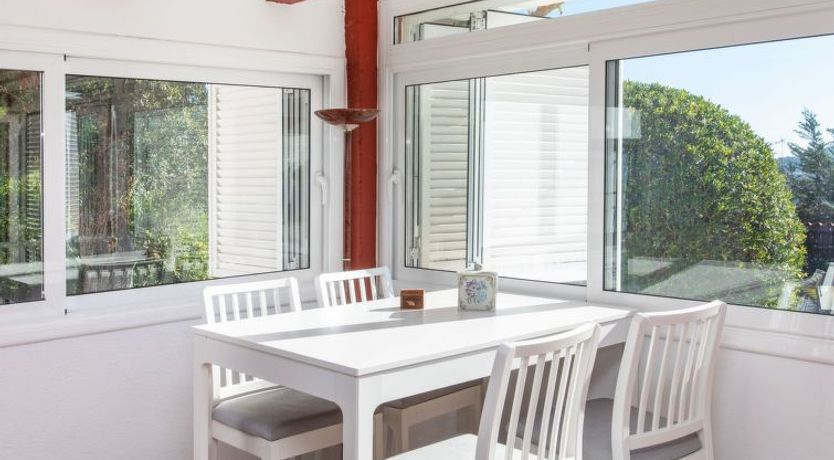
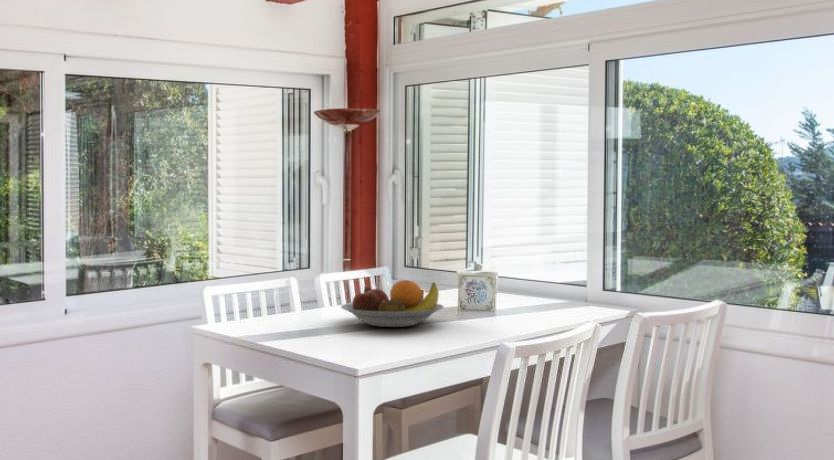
+ fruit bowl [340,279,445,328]
